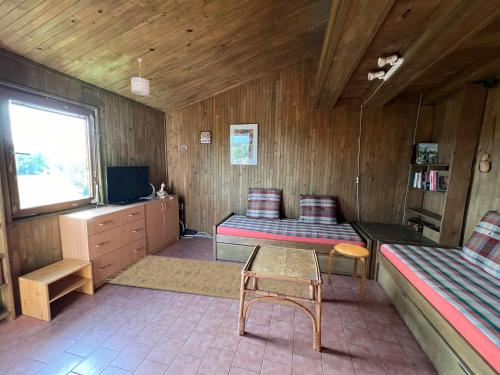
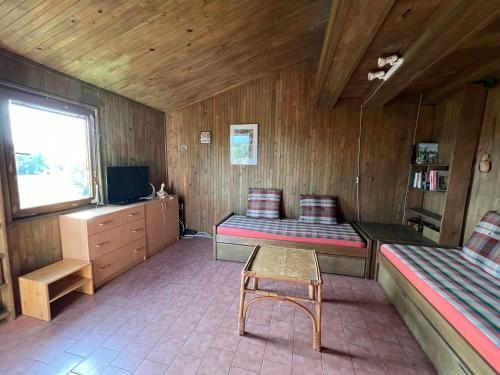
- stool [327,242,370,298]
- pendant lamp [130,57,150,97]
- rug [102,254,317,309]
